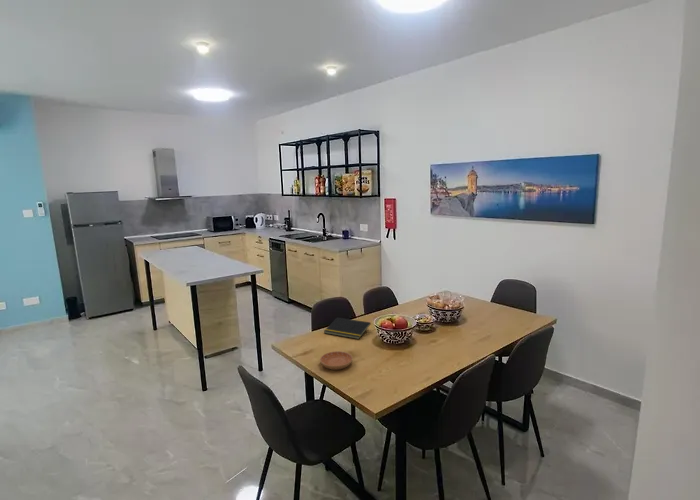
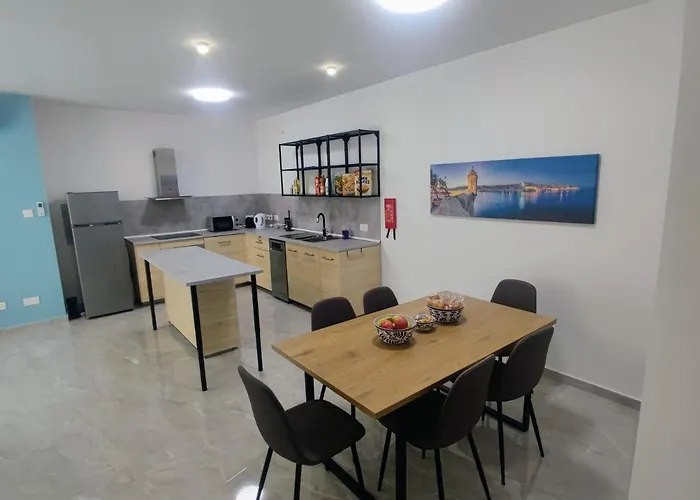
- saucer [319,350,354,371]
- notepad [323,317,372,340]
